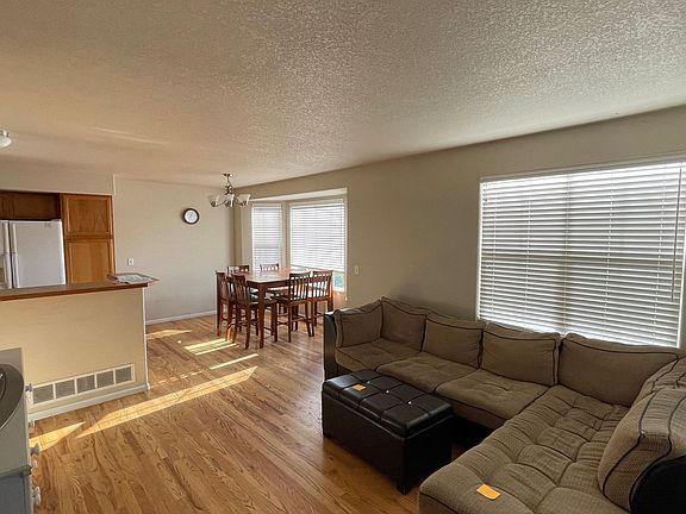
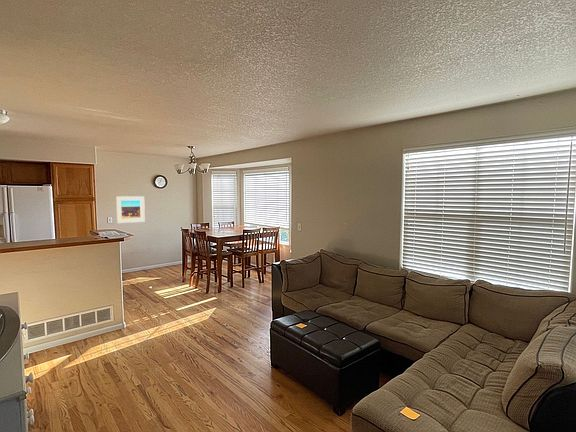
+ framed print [115,195,146,224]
